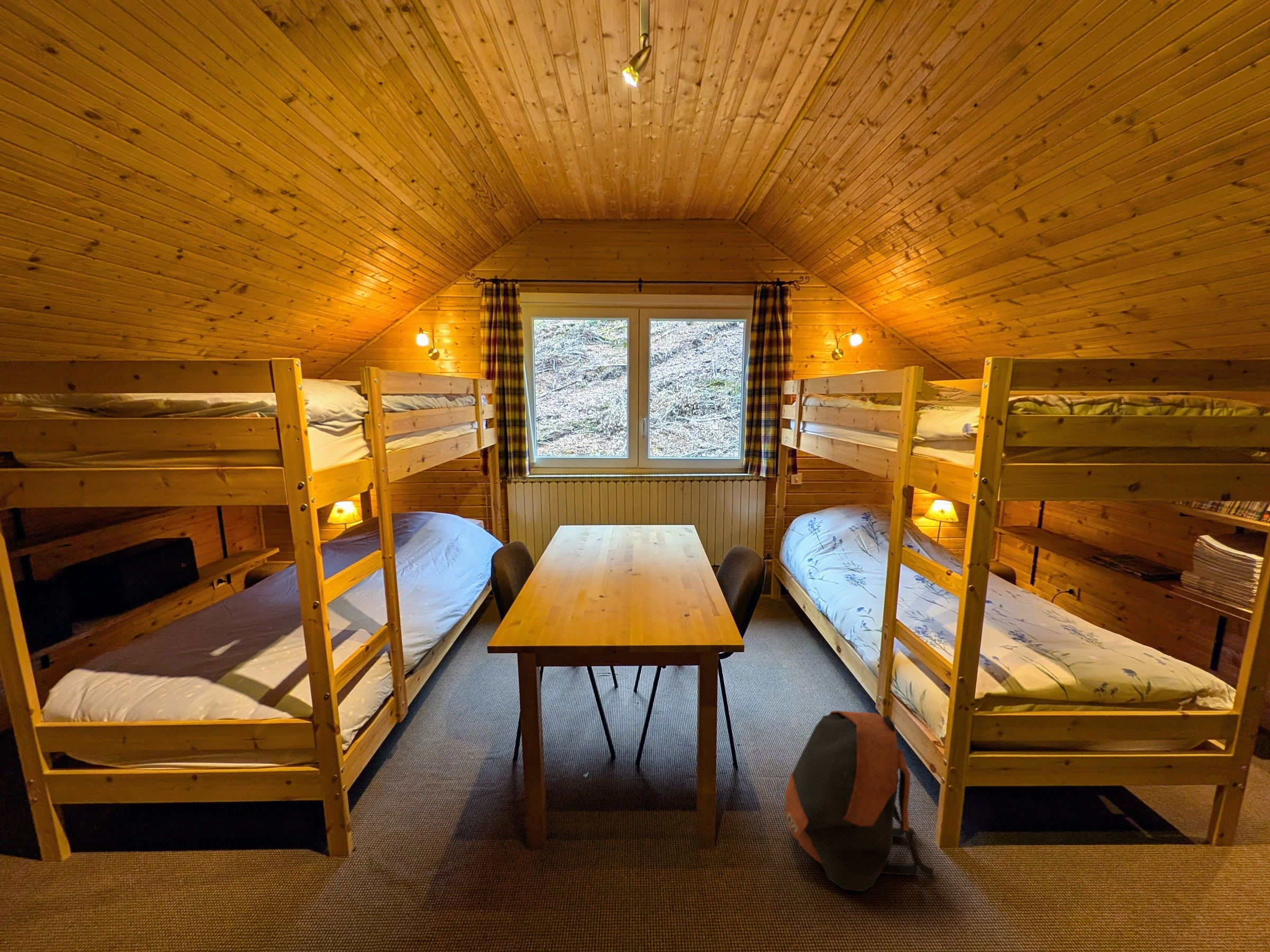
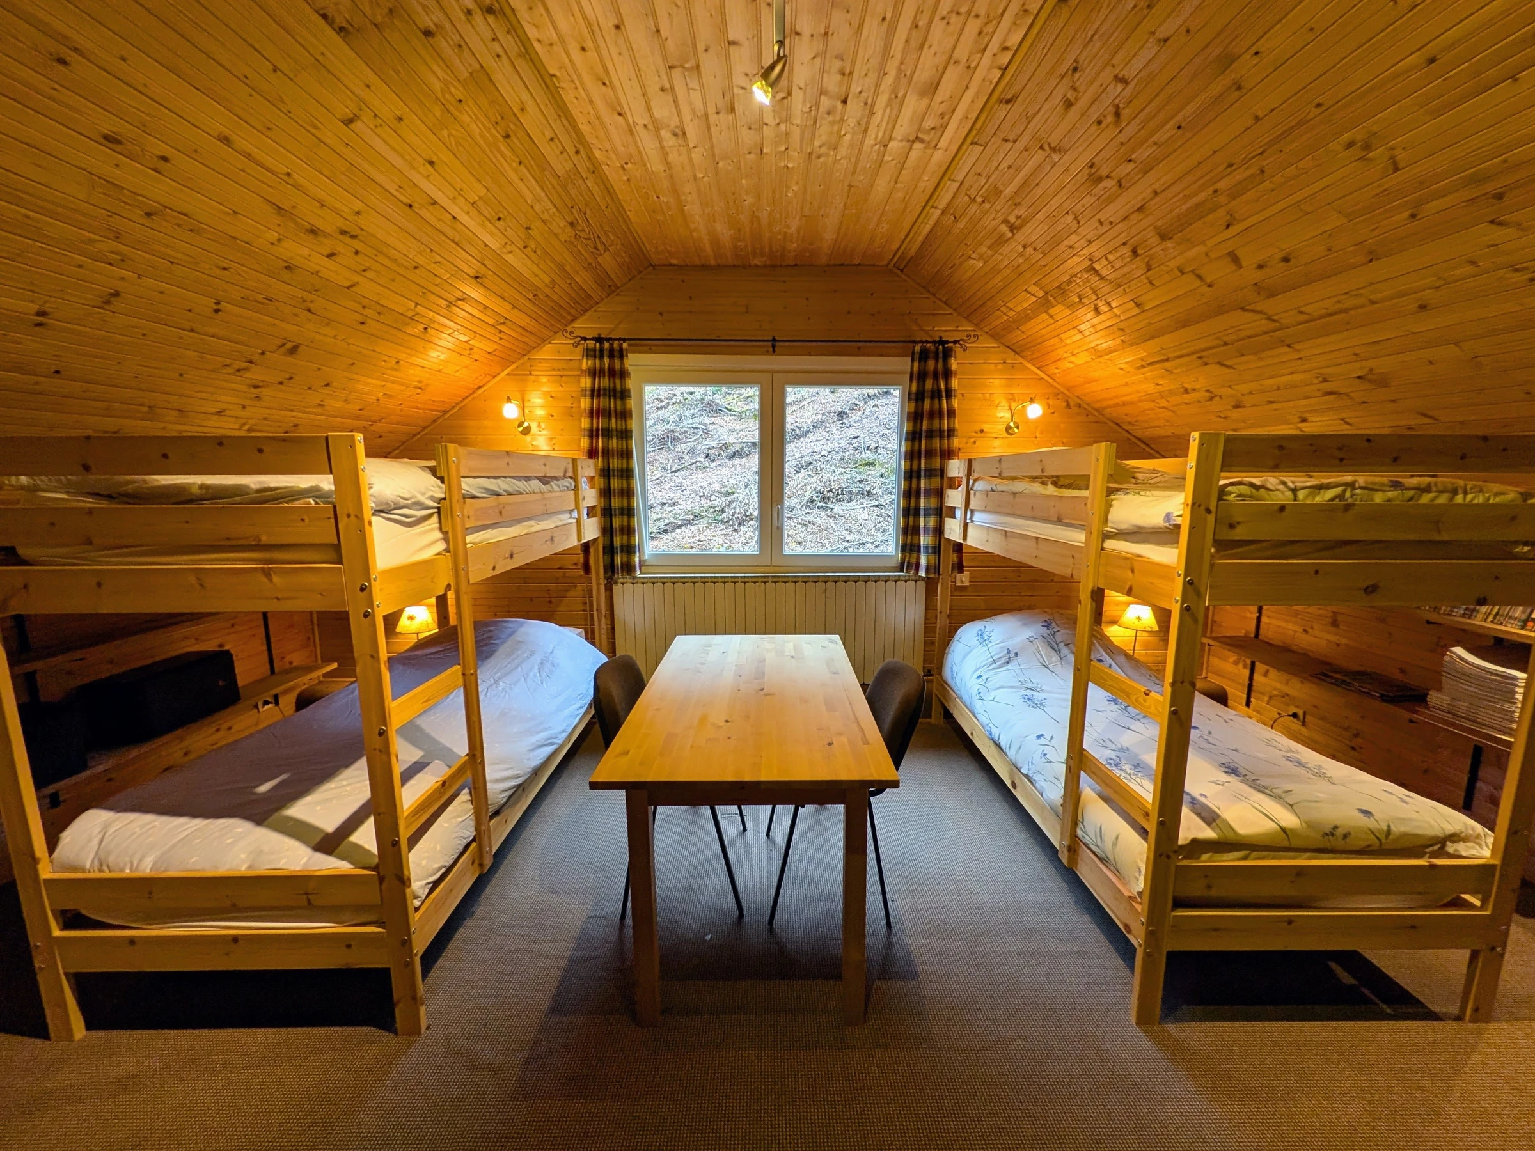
- backpack [784,710,934,892]
